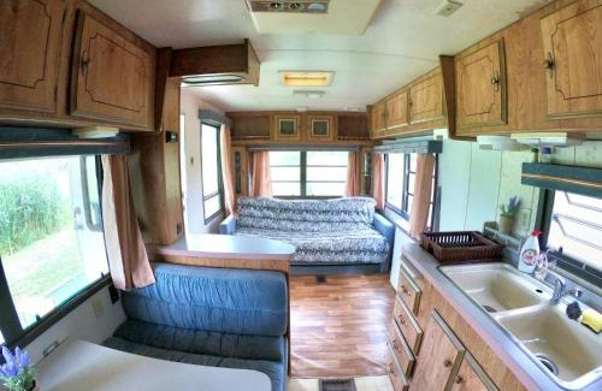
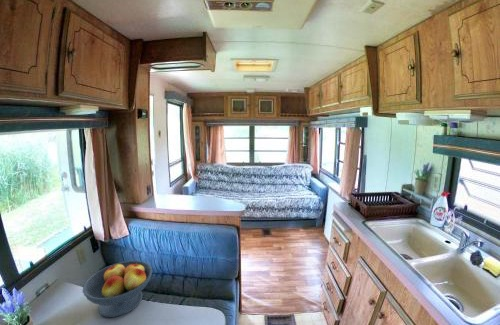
+ fruit bowl [82,260,153,318]
